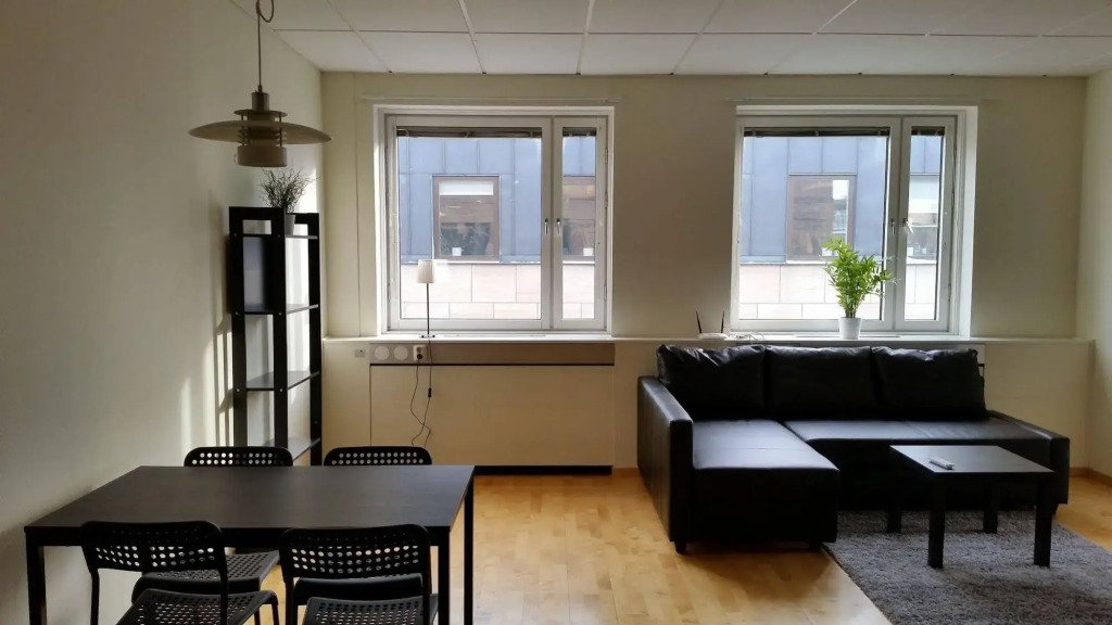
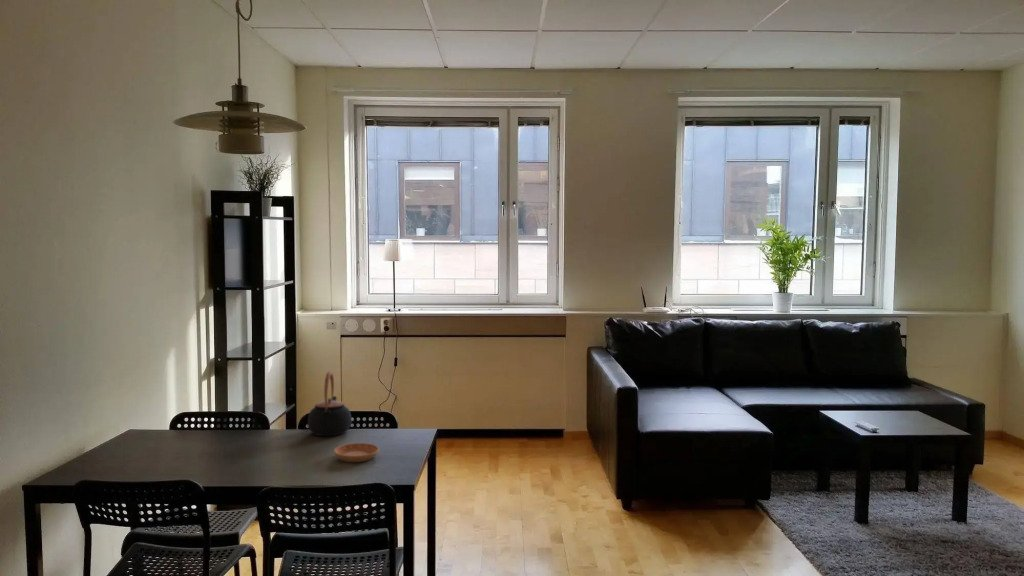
+ saucer [333,442,380,463]
+ teapot [307,370,352,437]
